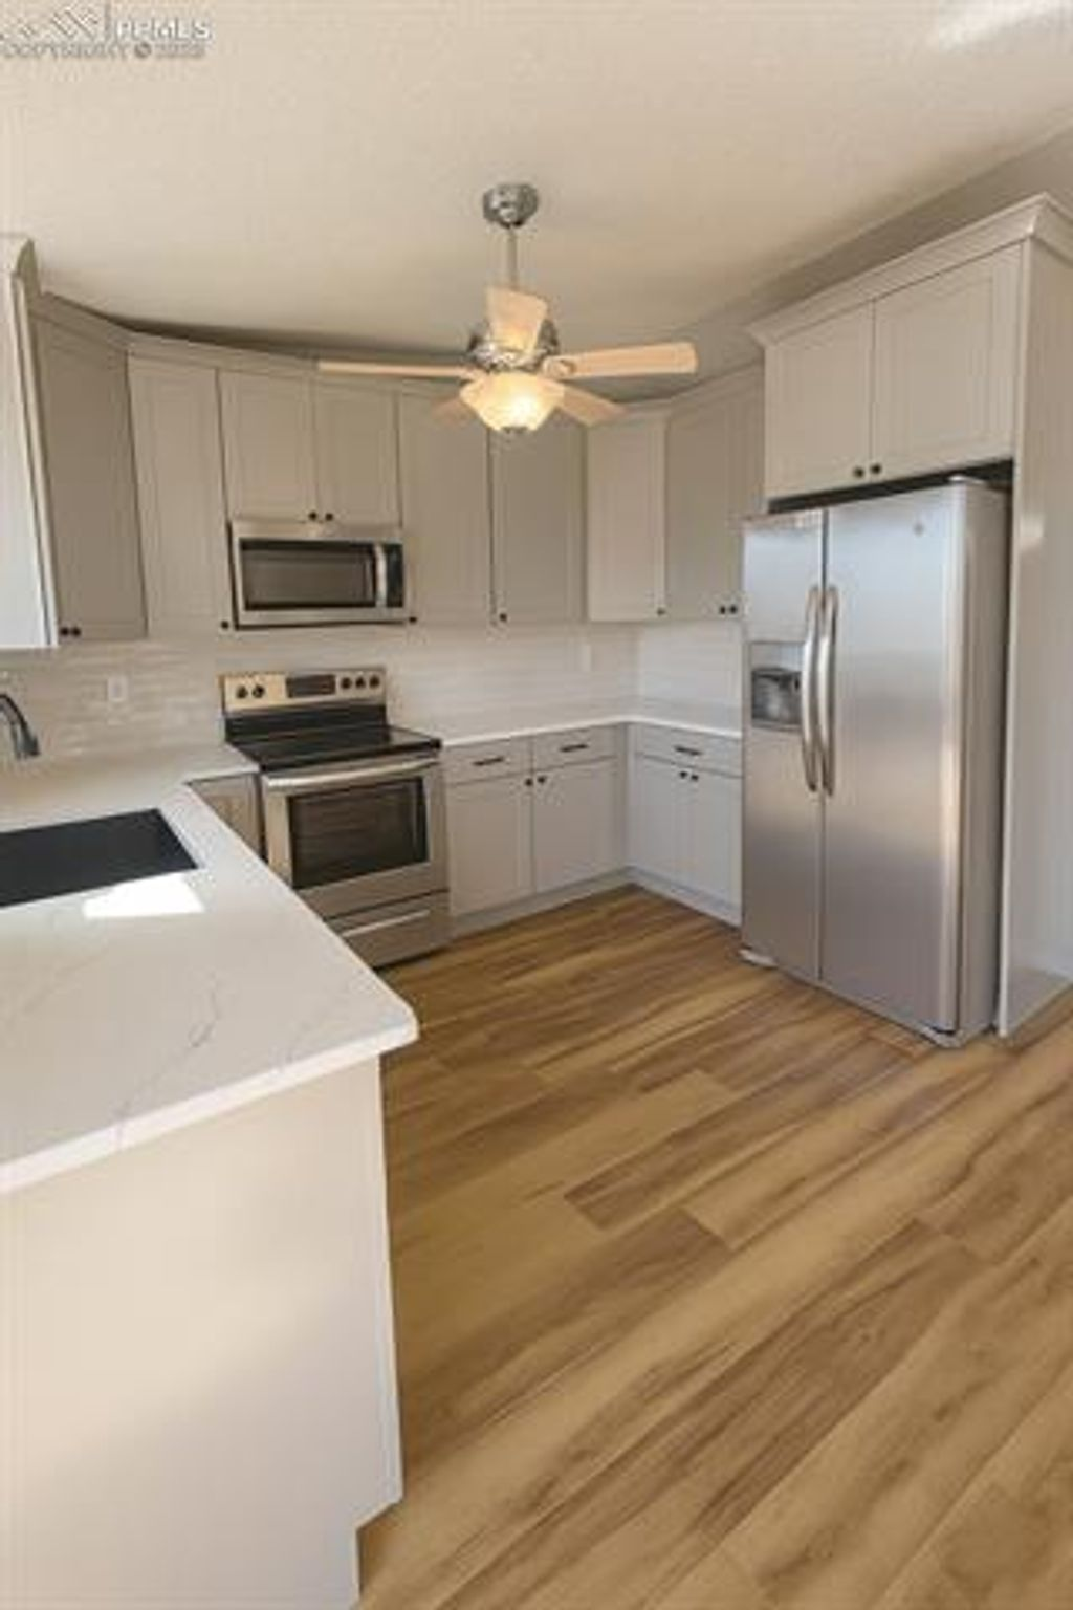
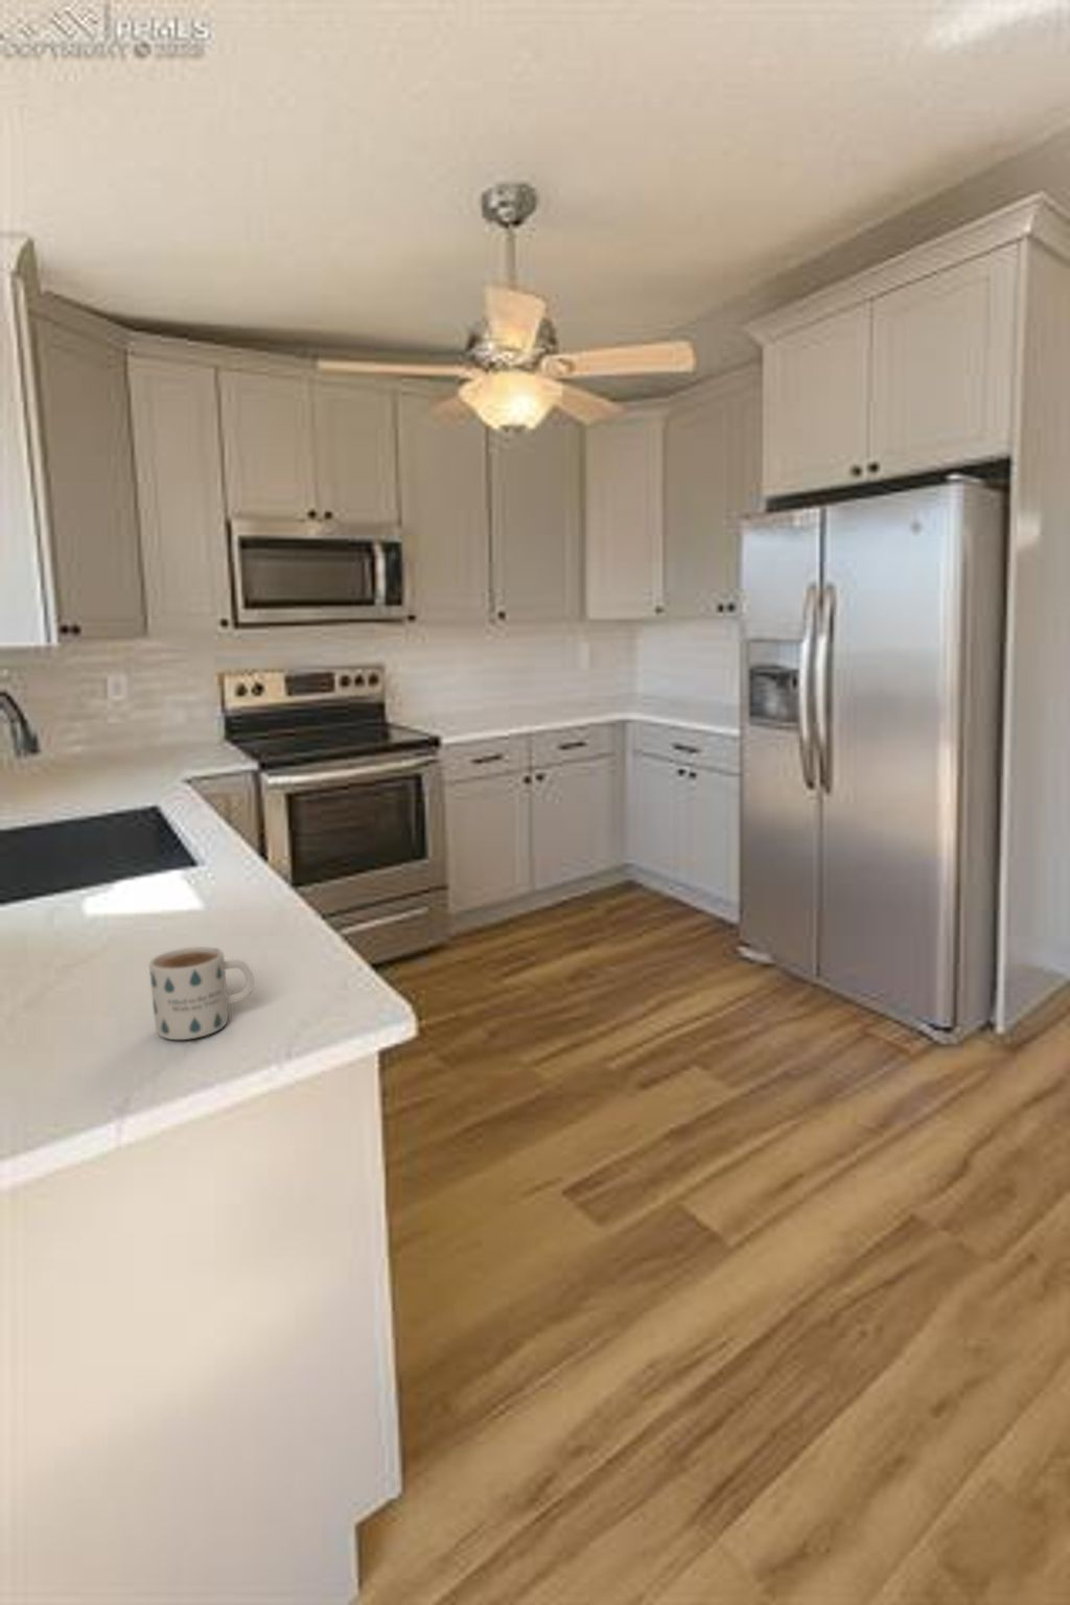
+ mug [148,946,256,1041]
